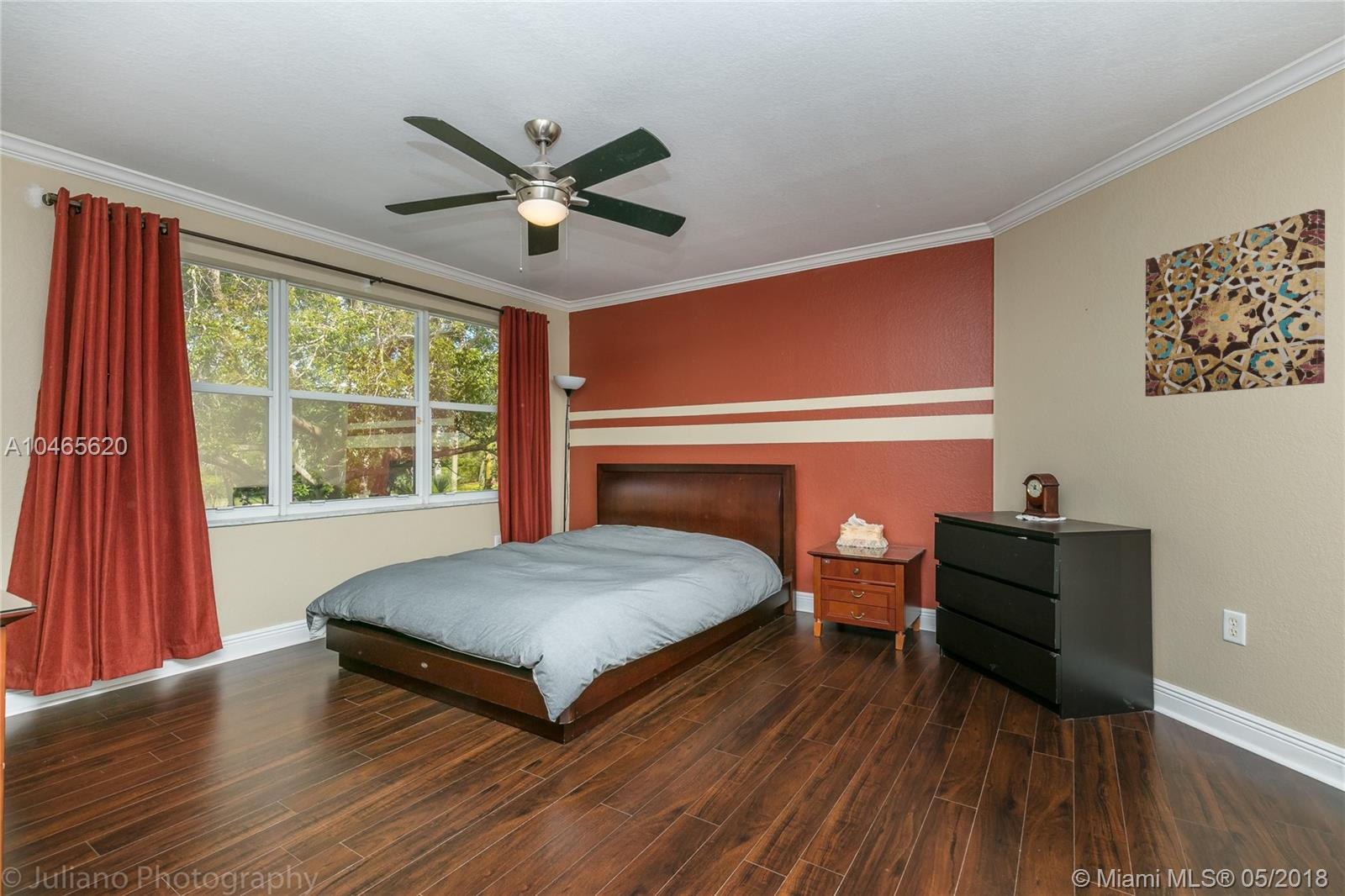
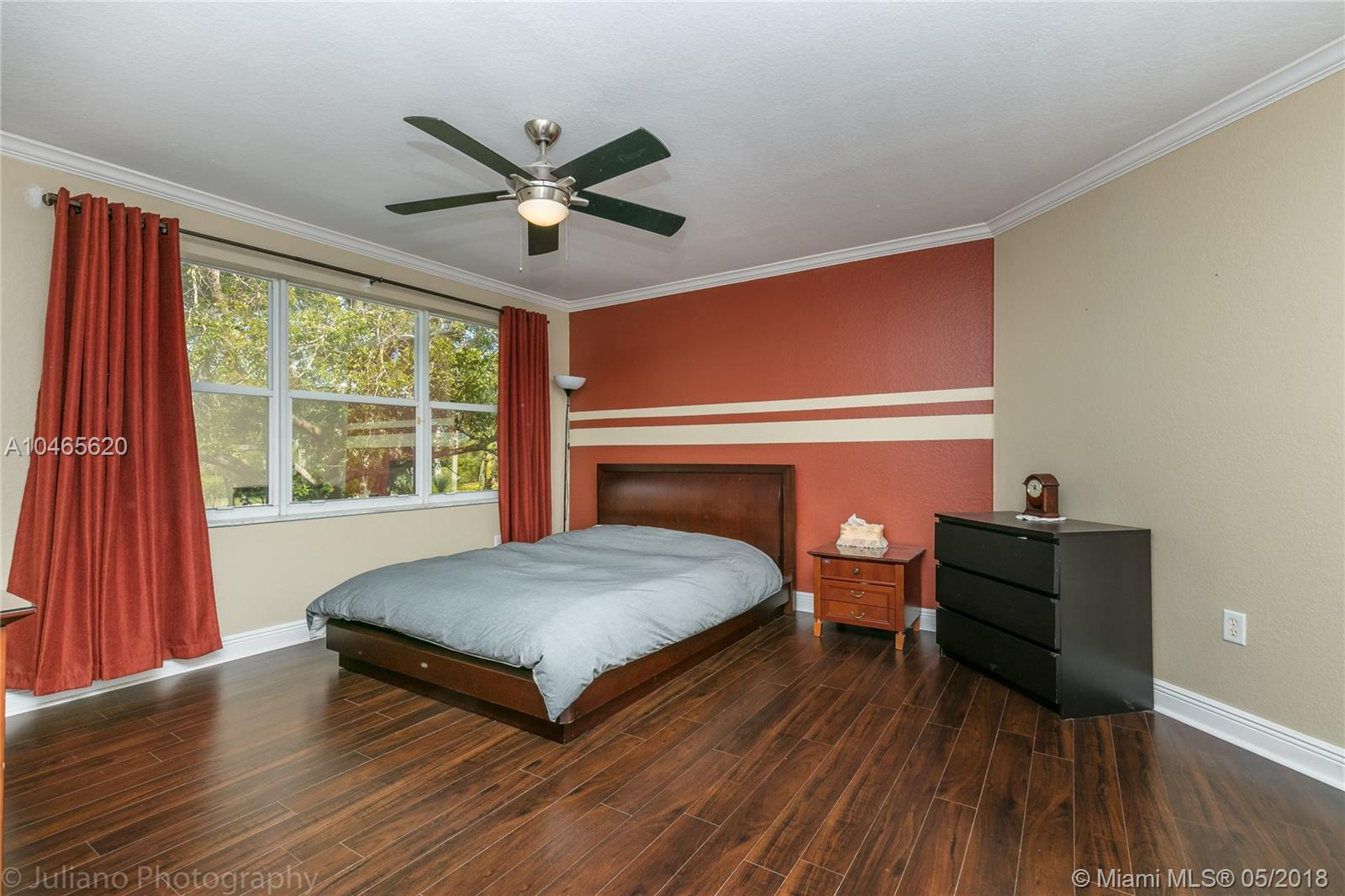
- wall art [1145,208,1326,398]
